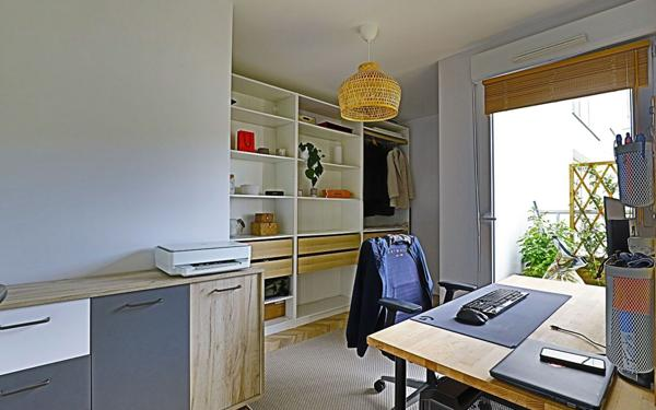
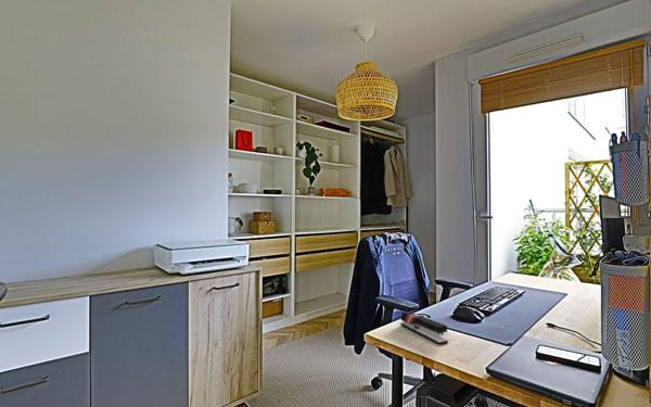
+ stapler [399,310,449,345]
